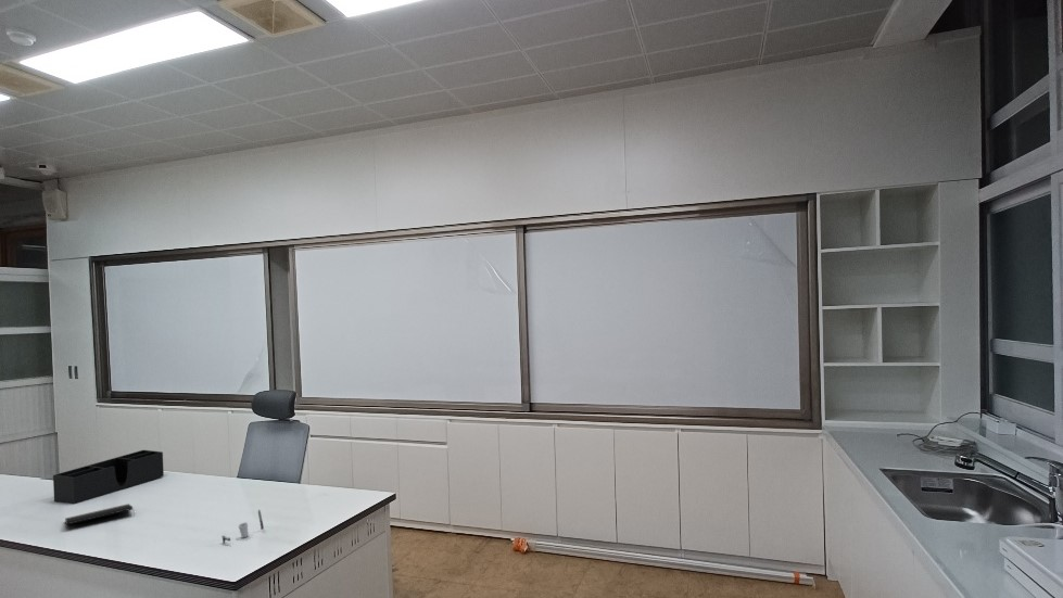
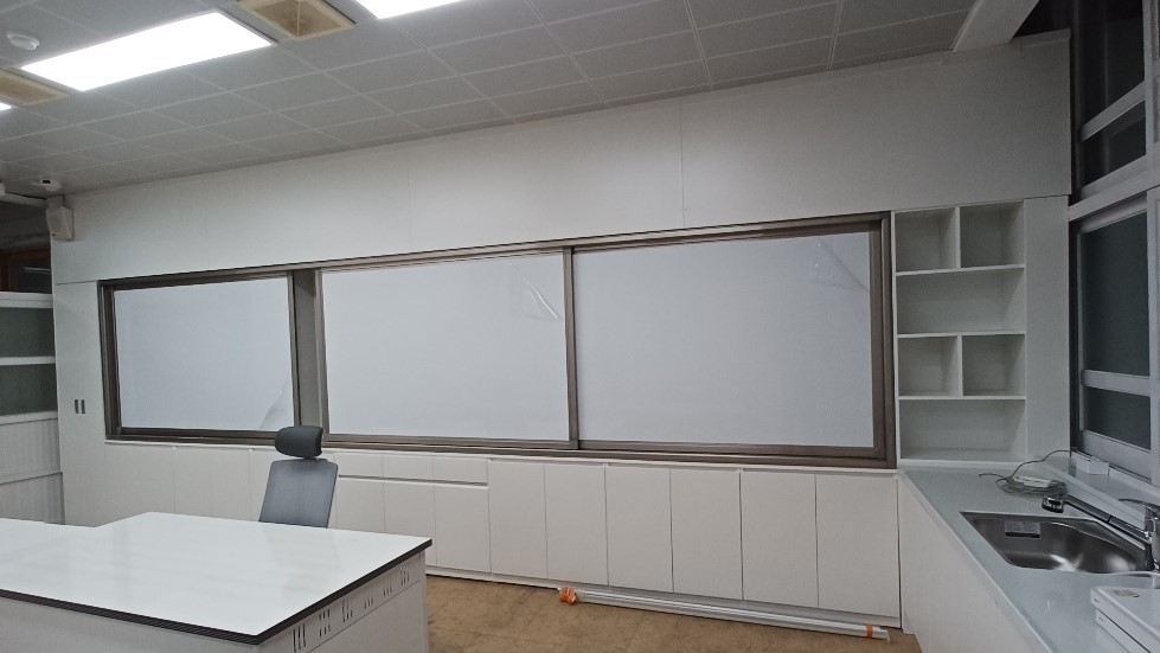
- notepad [64,502,136,526]
- desk organizer [52,449,165,506]
- cup [220,509,265,544]
